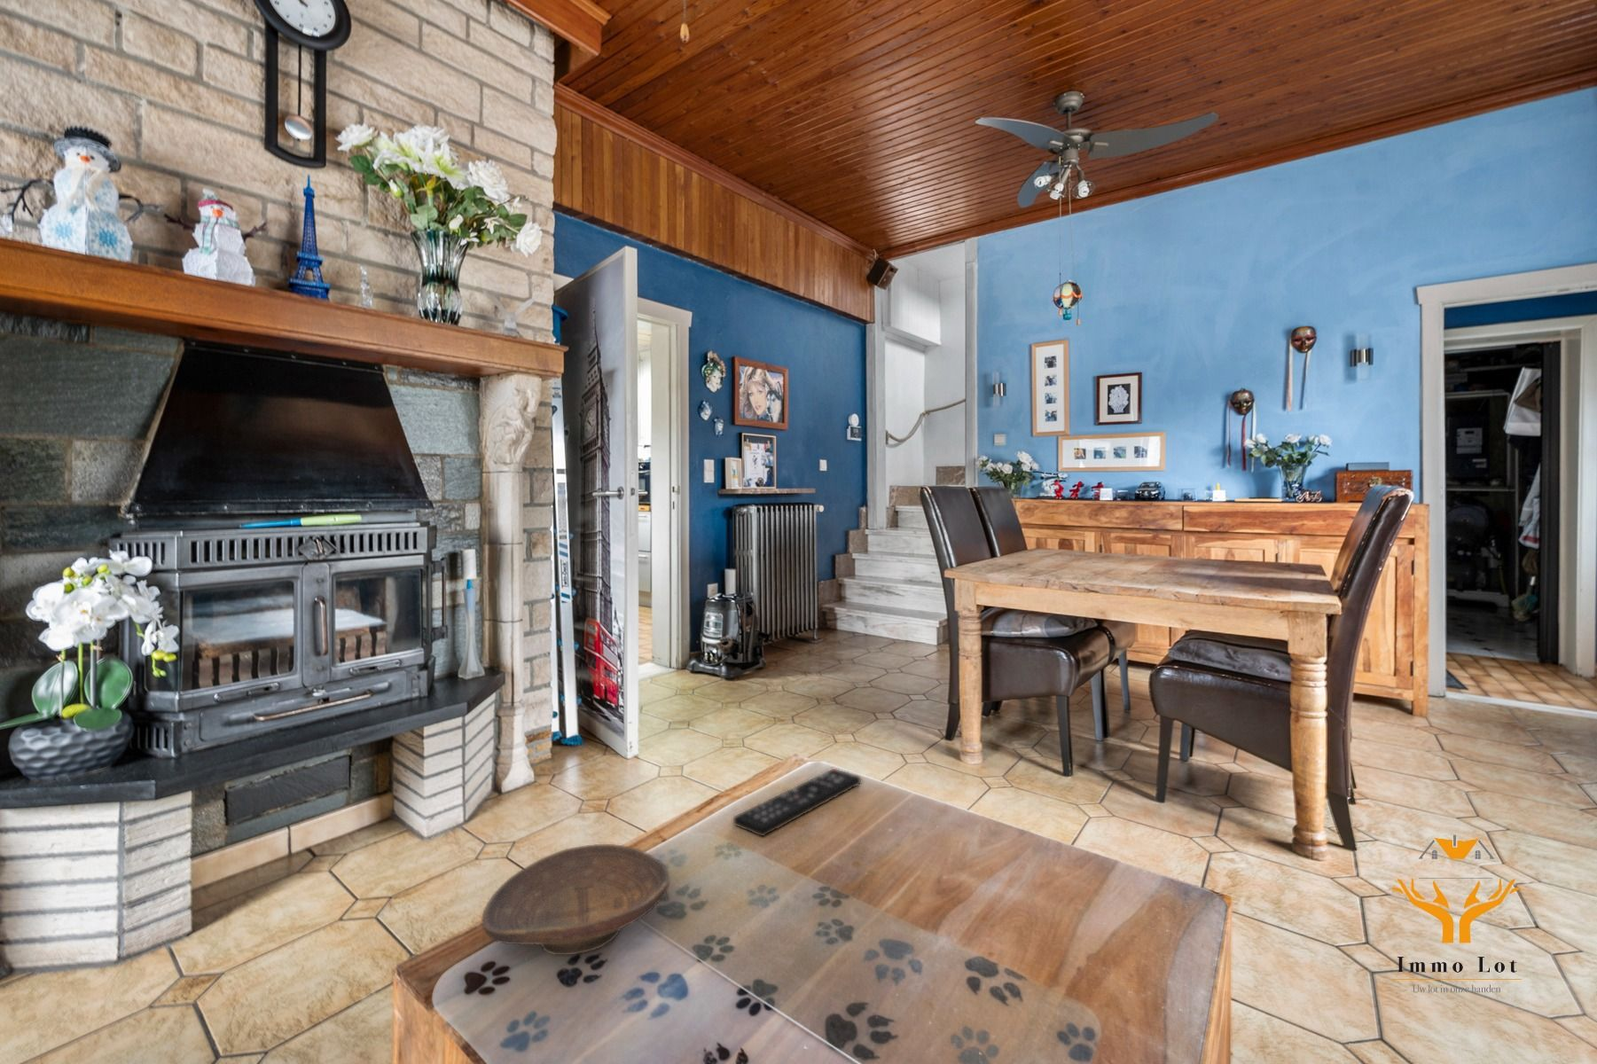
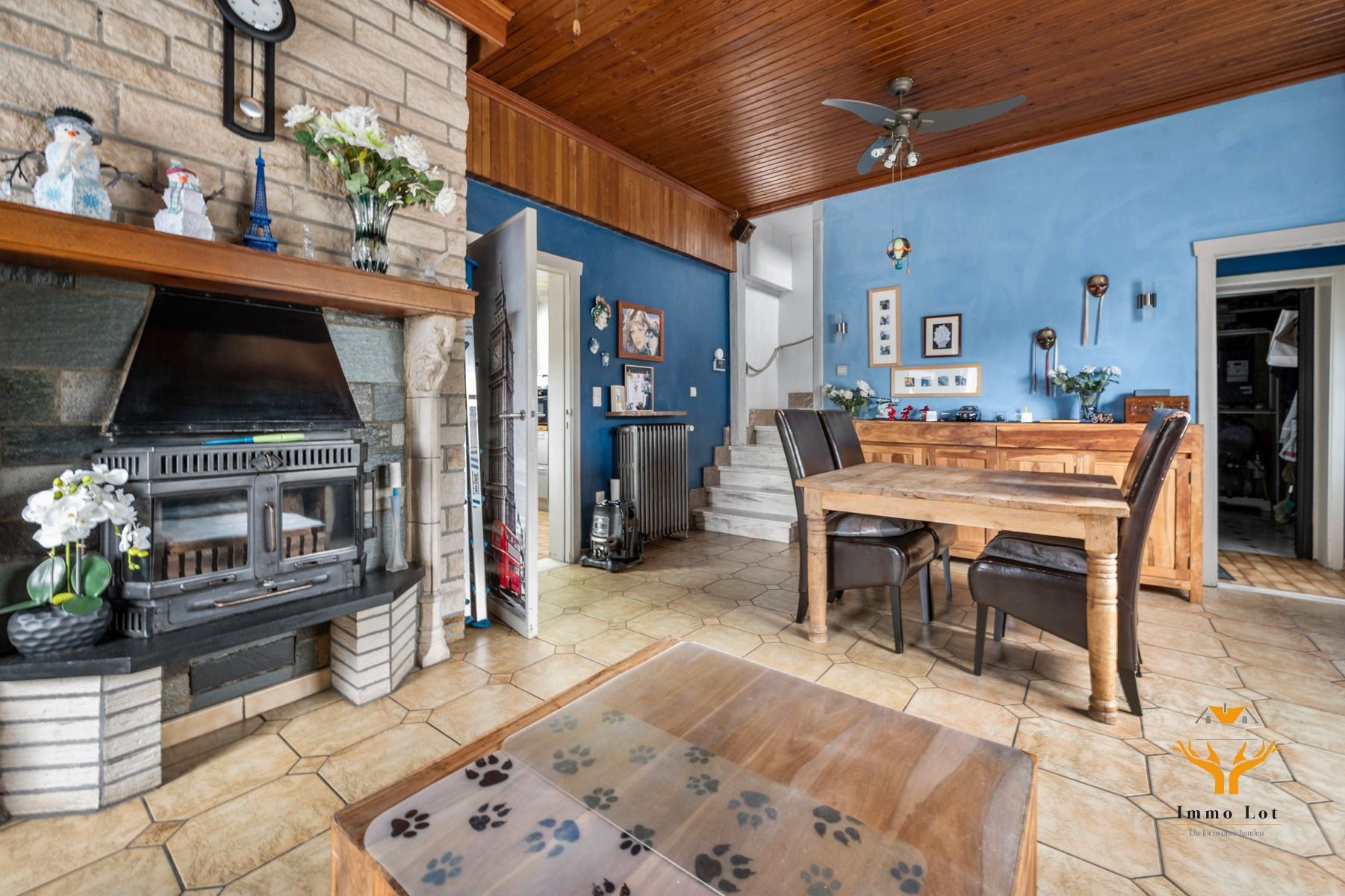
- remote control [733,768,862,837]
- decorative bowl [481,843,671,956]
